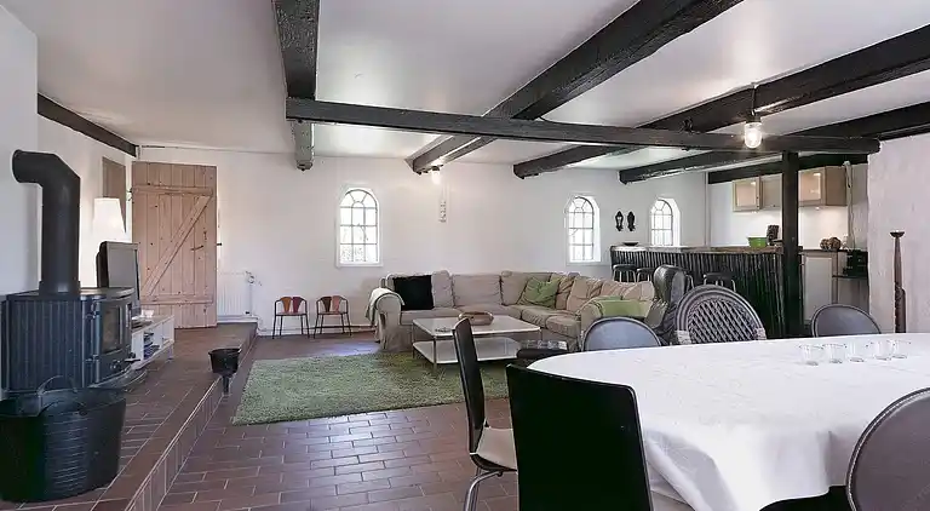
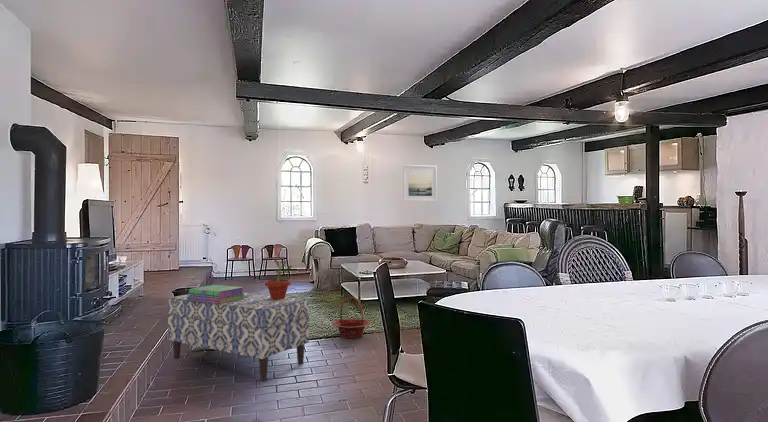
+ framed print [402,164,438,202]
+ basket [331,296,372,339]
+ bench [167,291,310,381]
+ stack of books [187,284,245,304]
+ potted plant [264,257,293,300]
